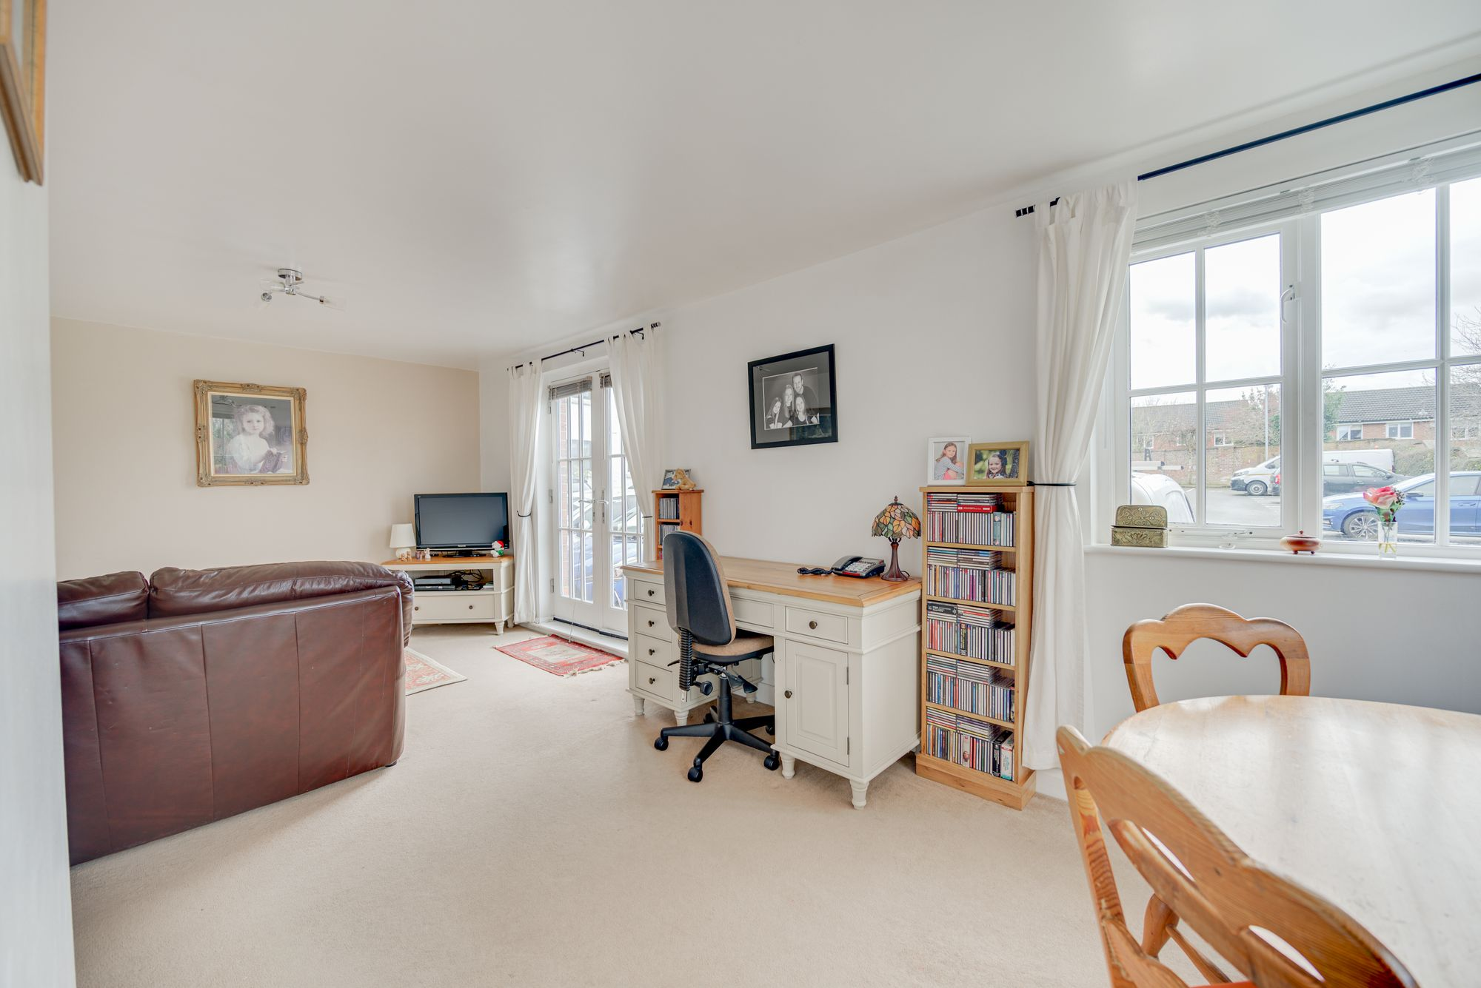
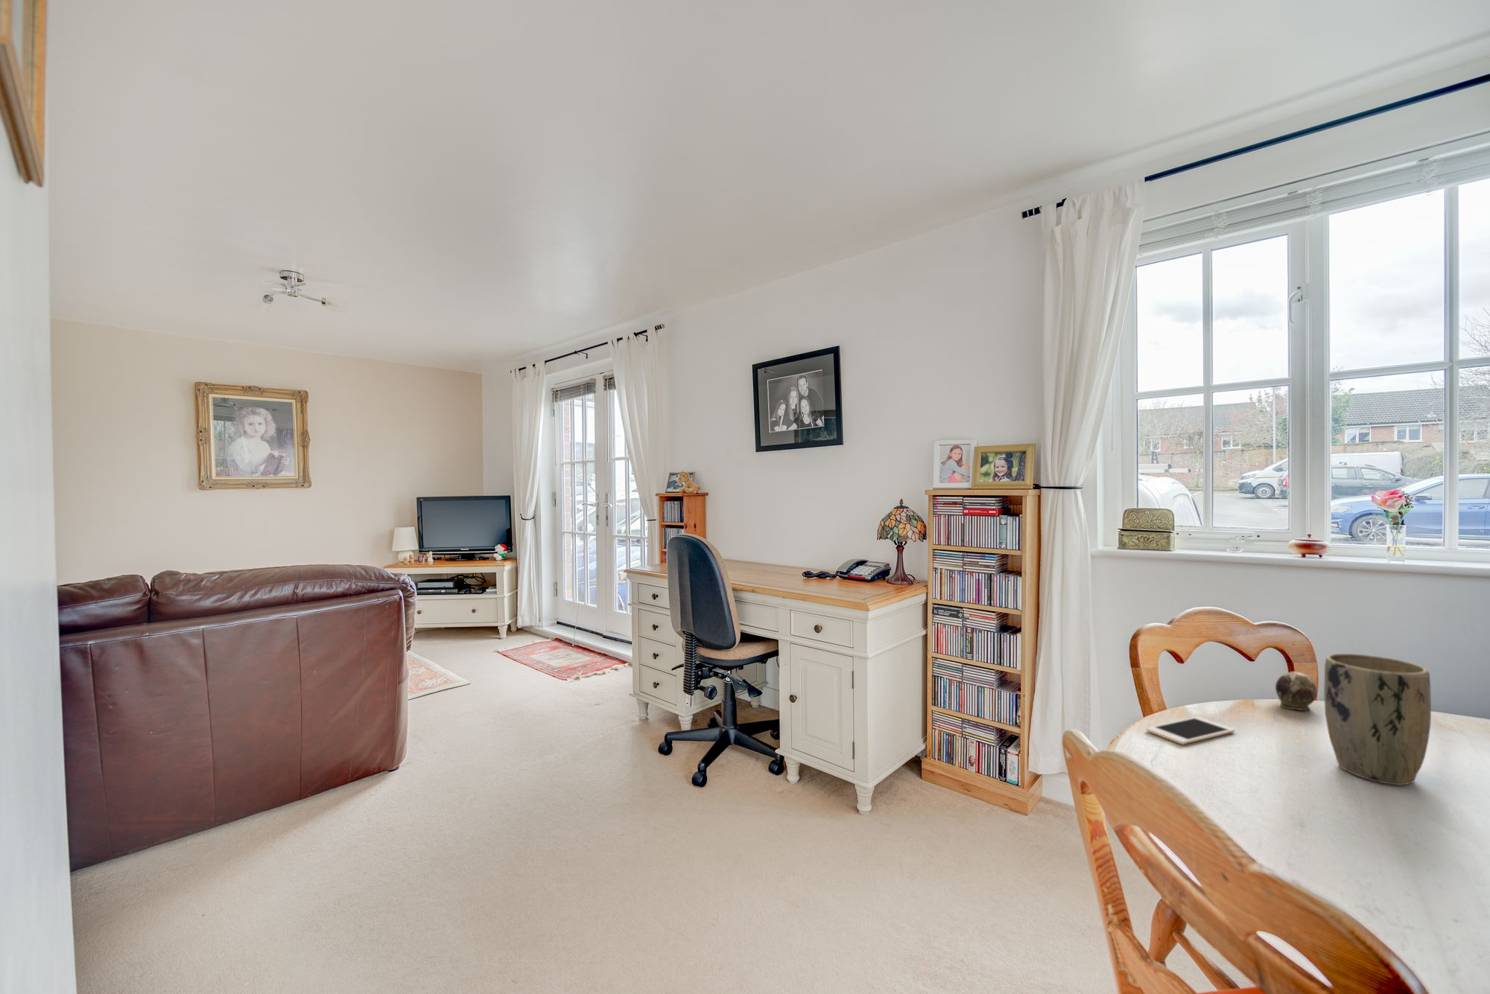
+ decorative egg [1275,671,1318,711]
+ cell phone [1146,717,1235,746]
+ plant pot [1324,652,1432,785]
